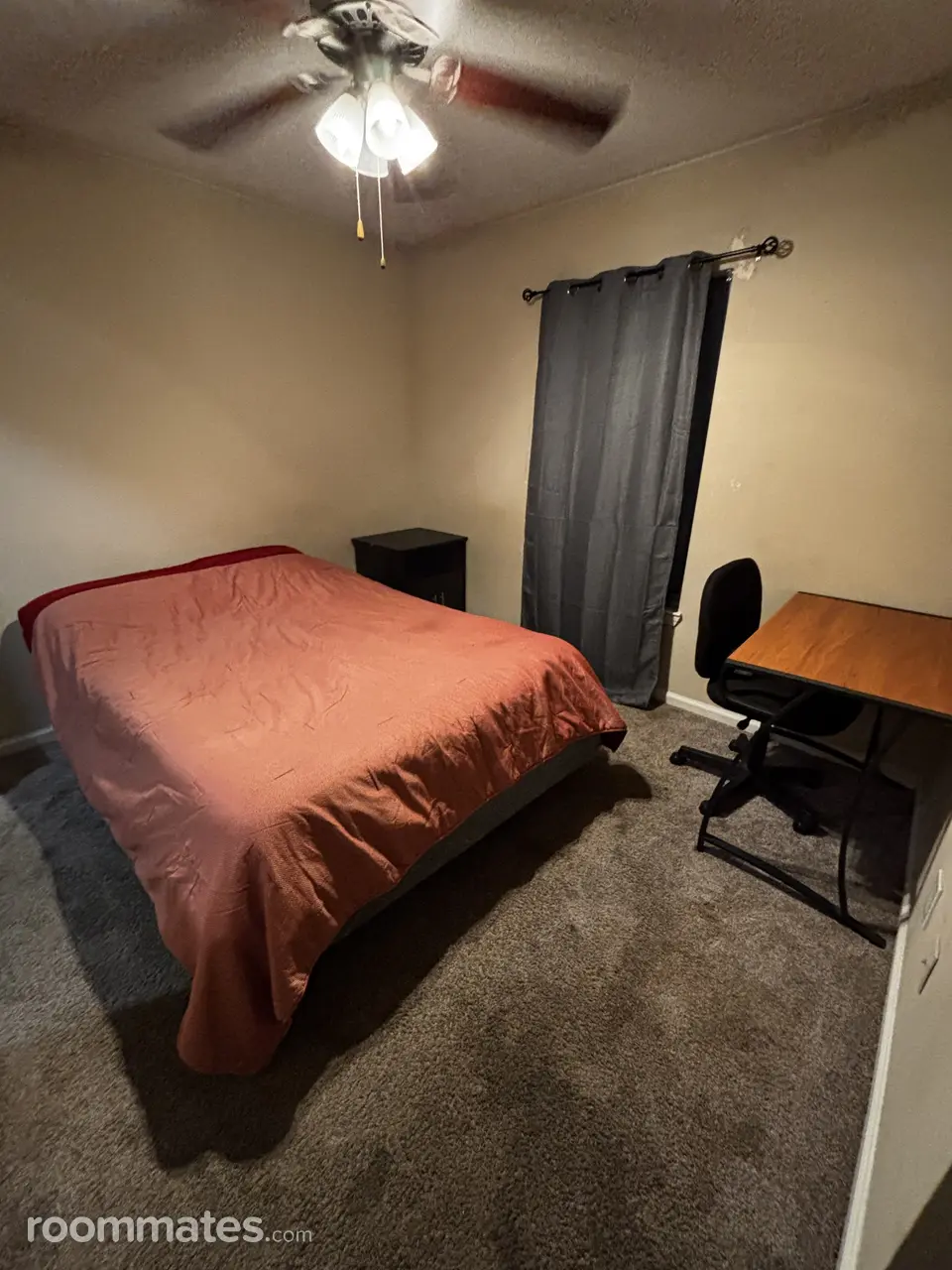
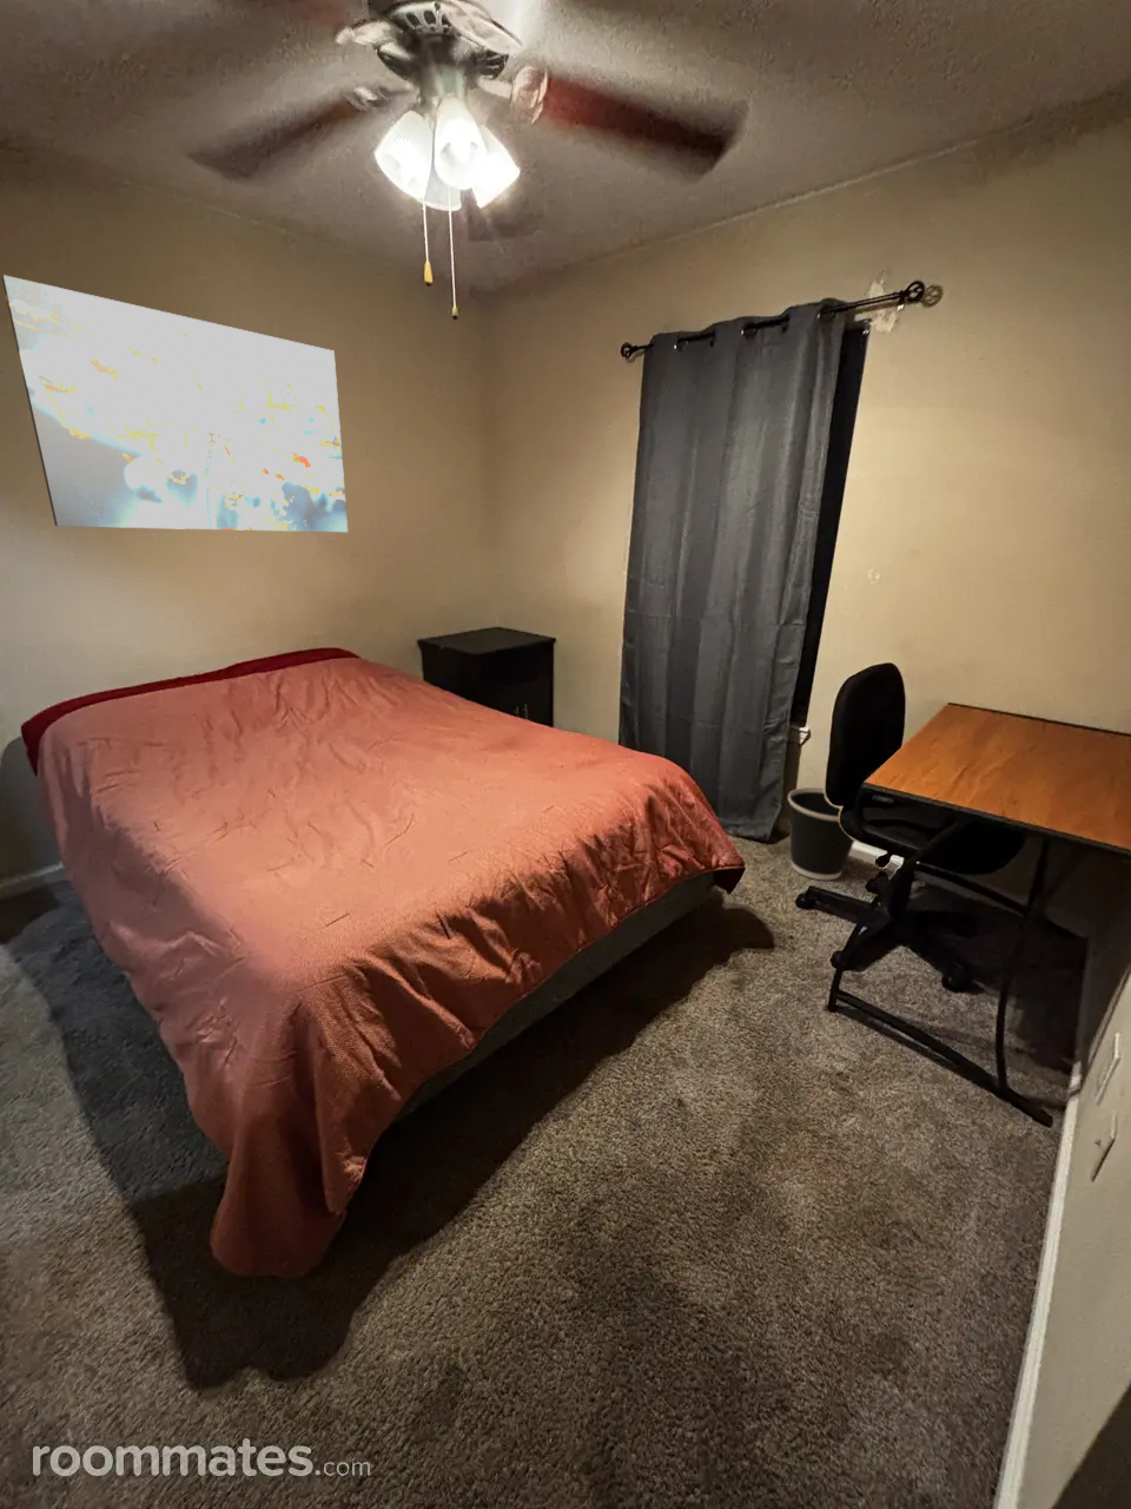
+ wastebasket [786,787,855,880]
+ wall art [0,273,349,532]
